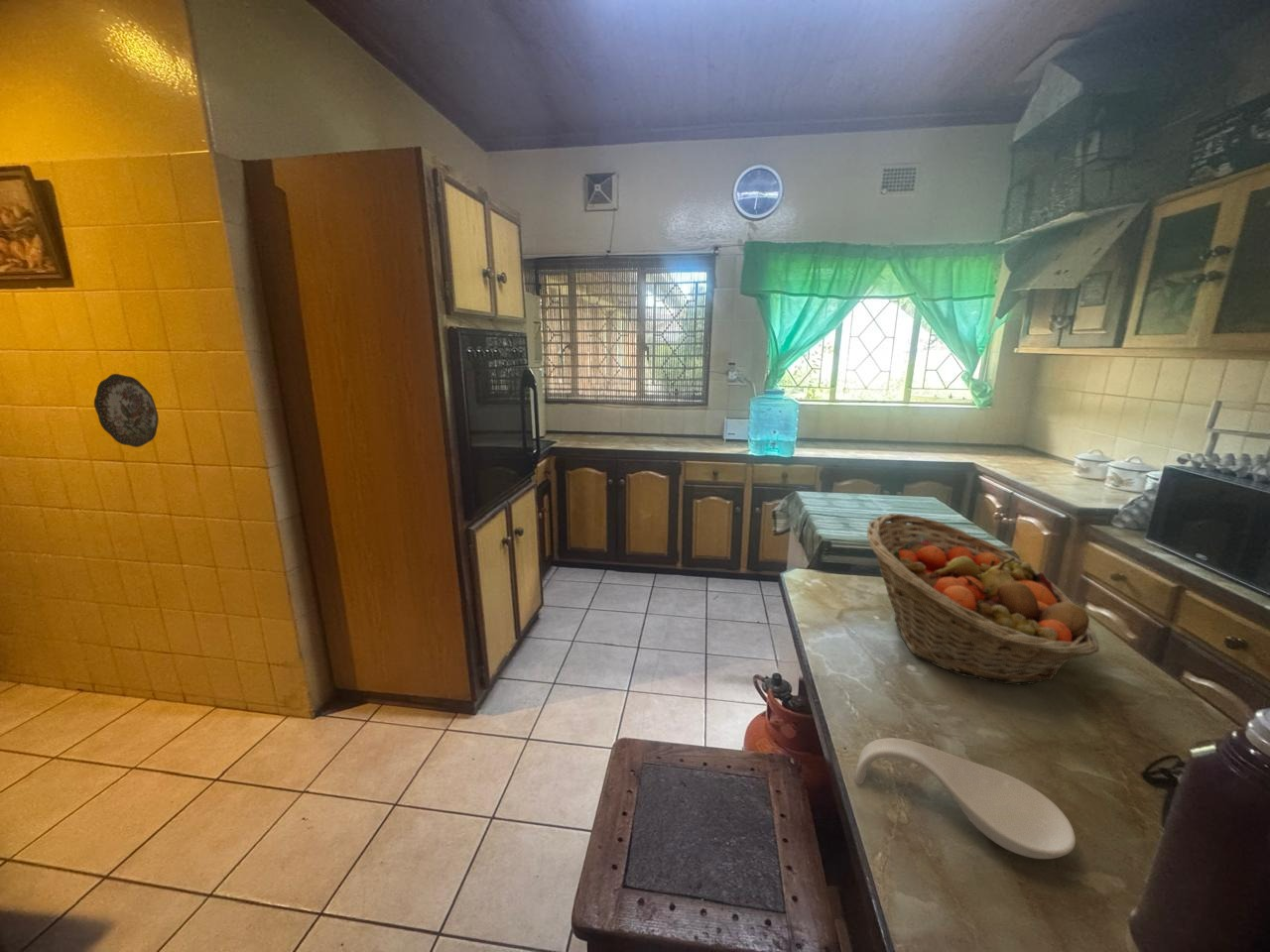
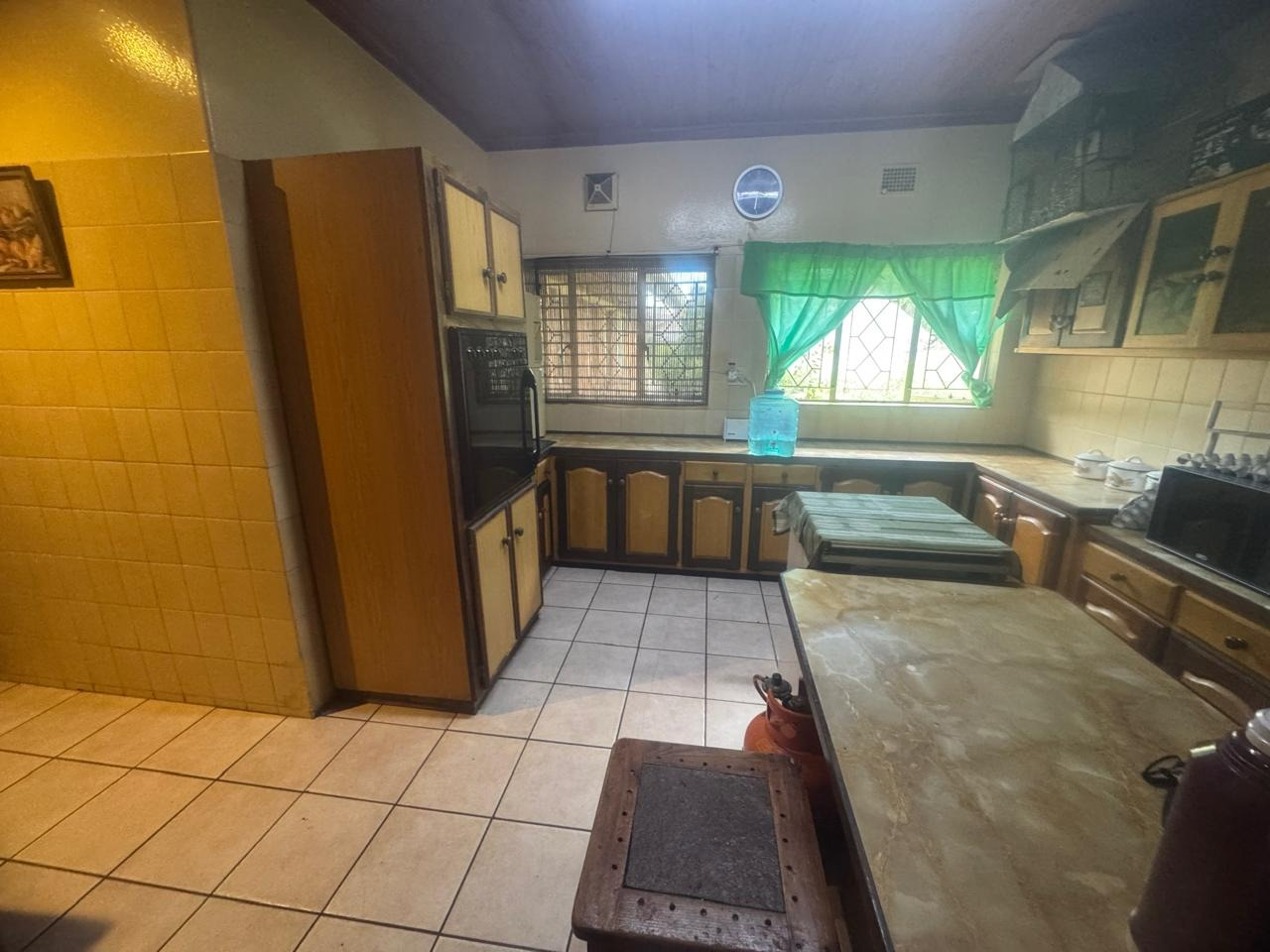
- fruit basket [866,513,1100,686]
- decorative plate [93,373,160,448]
- spoon rest [853,737,1077,860]
